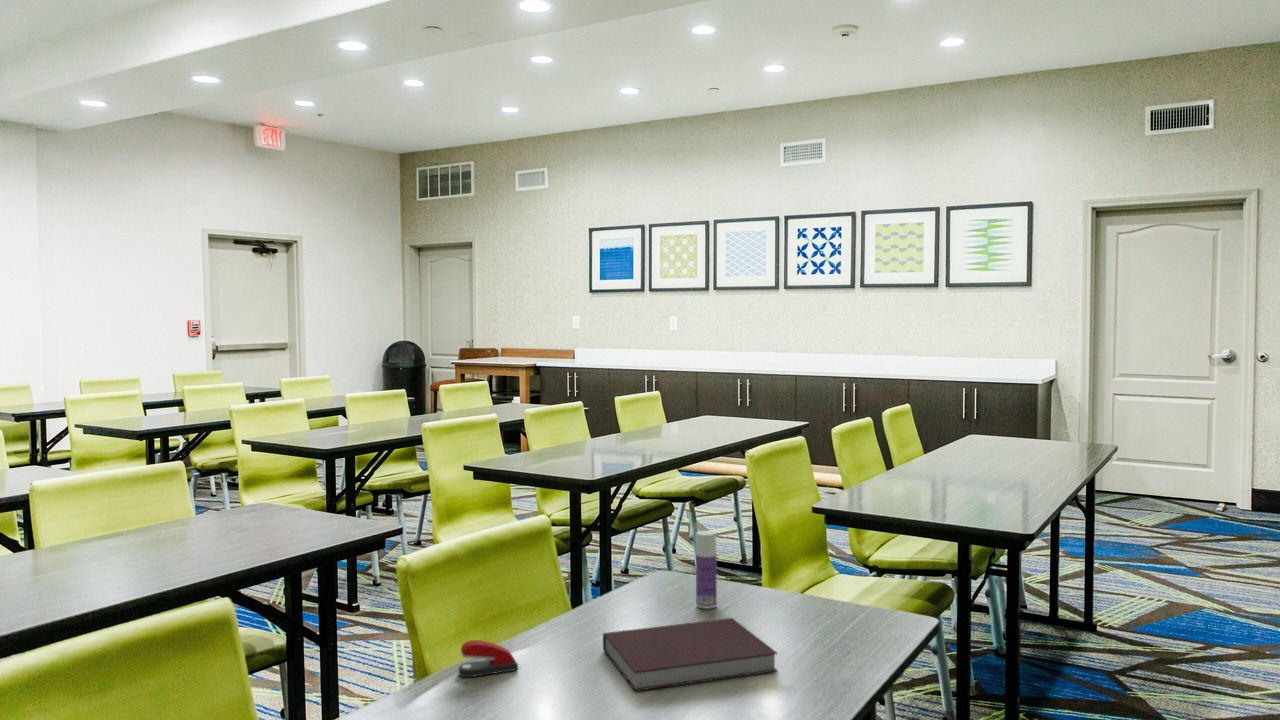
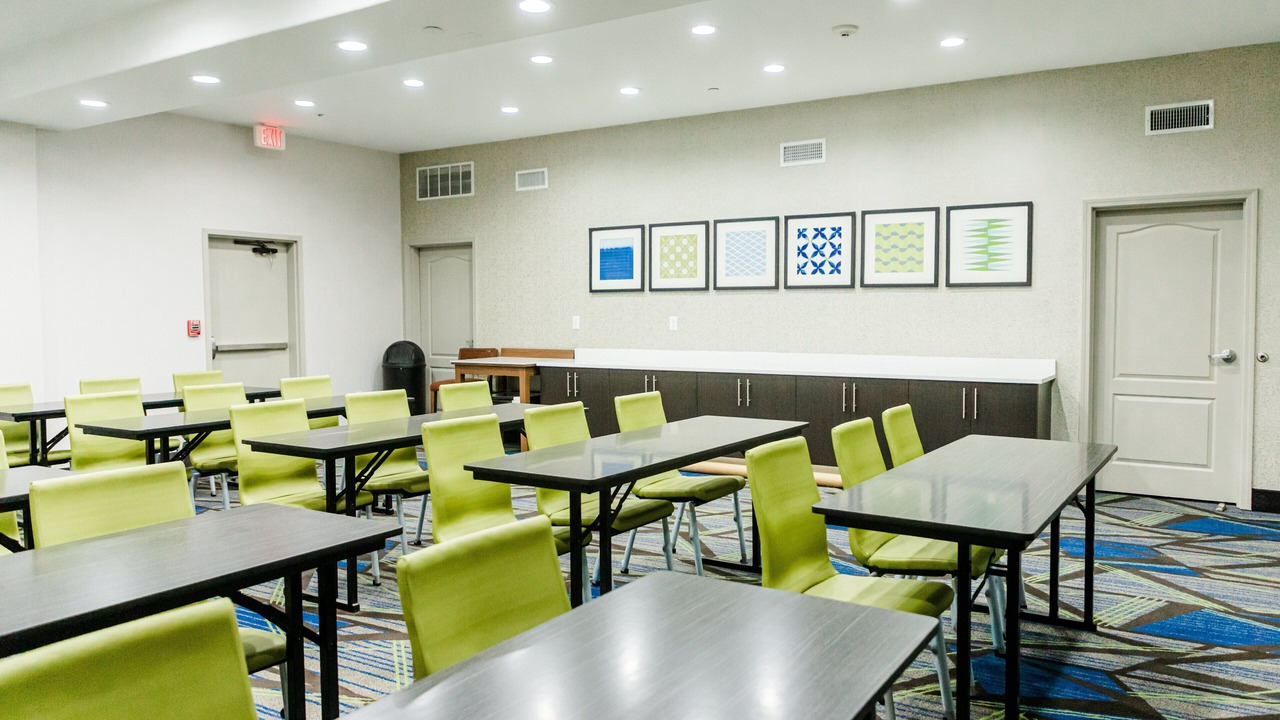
- notebook [602,617,779,692]
- bottle [695,530,718,610]
- stapler [458,639,519,678]
